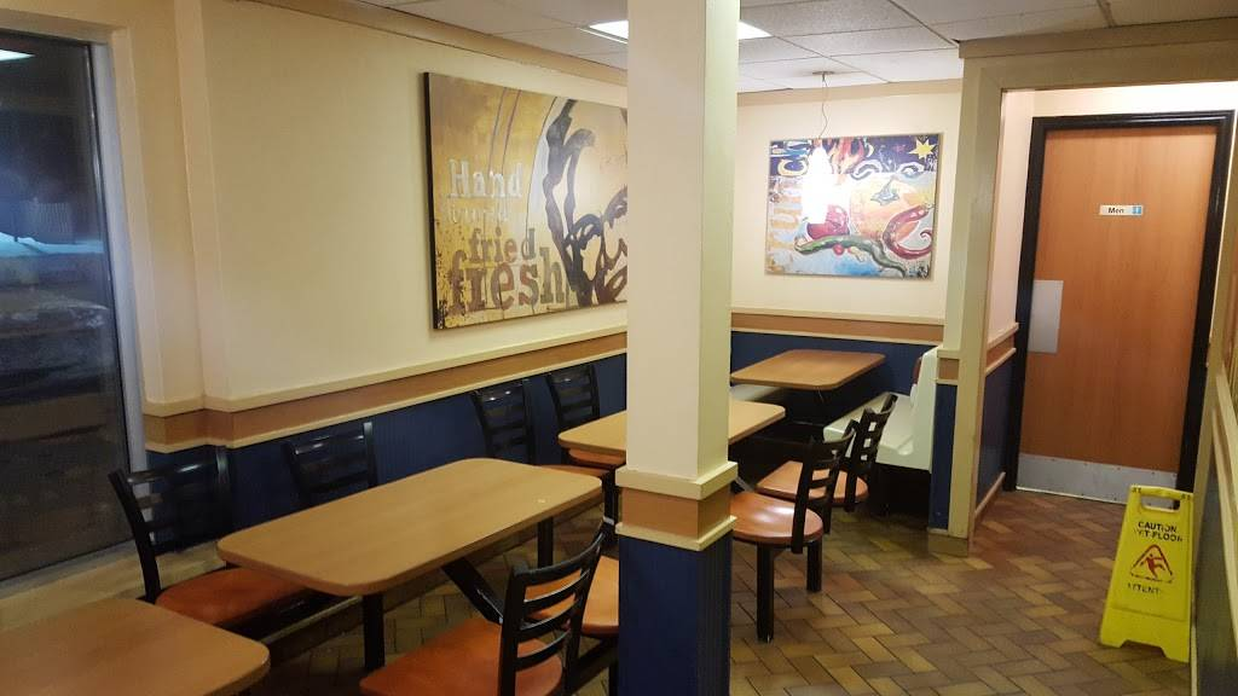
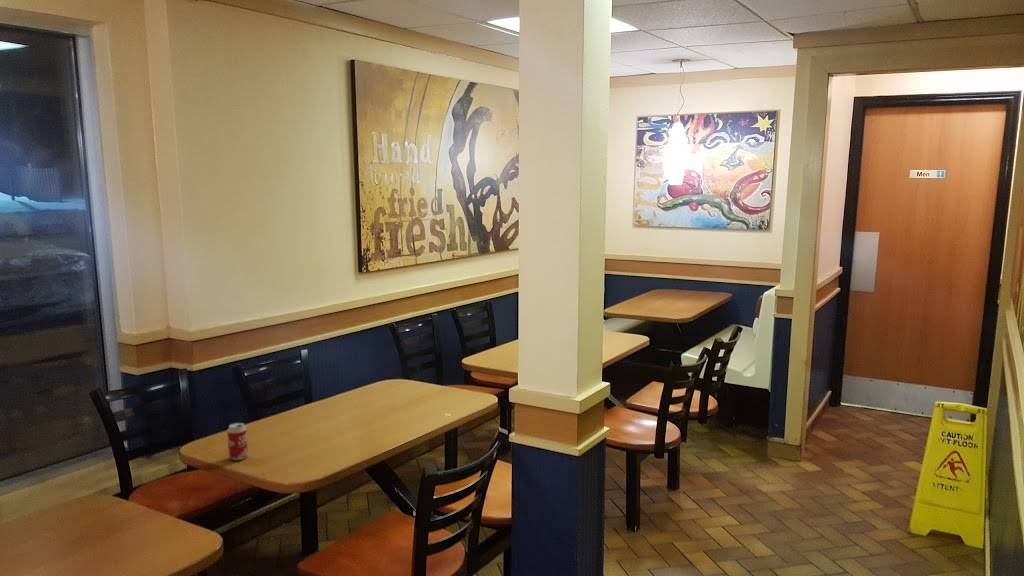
+ beverage can [226,422,249,461]
